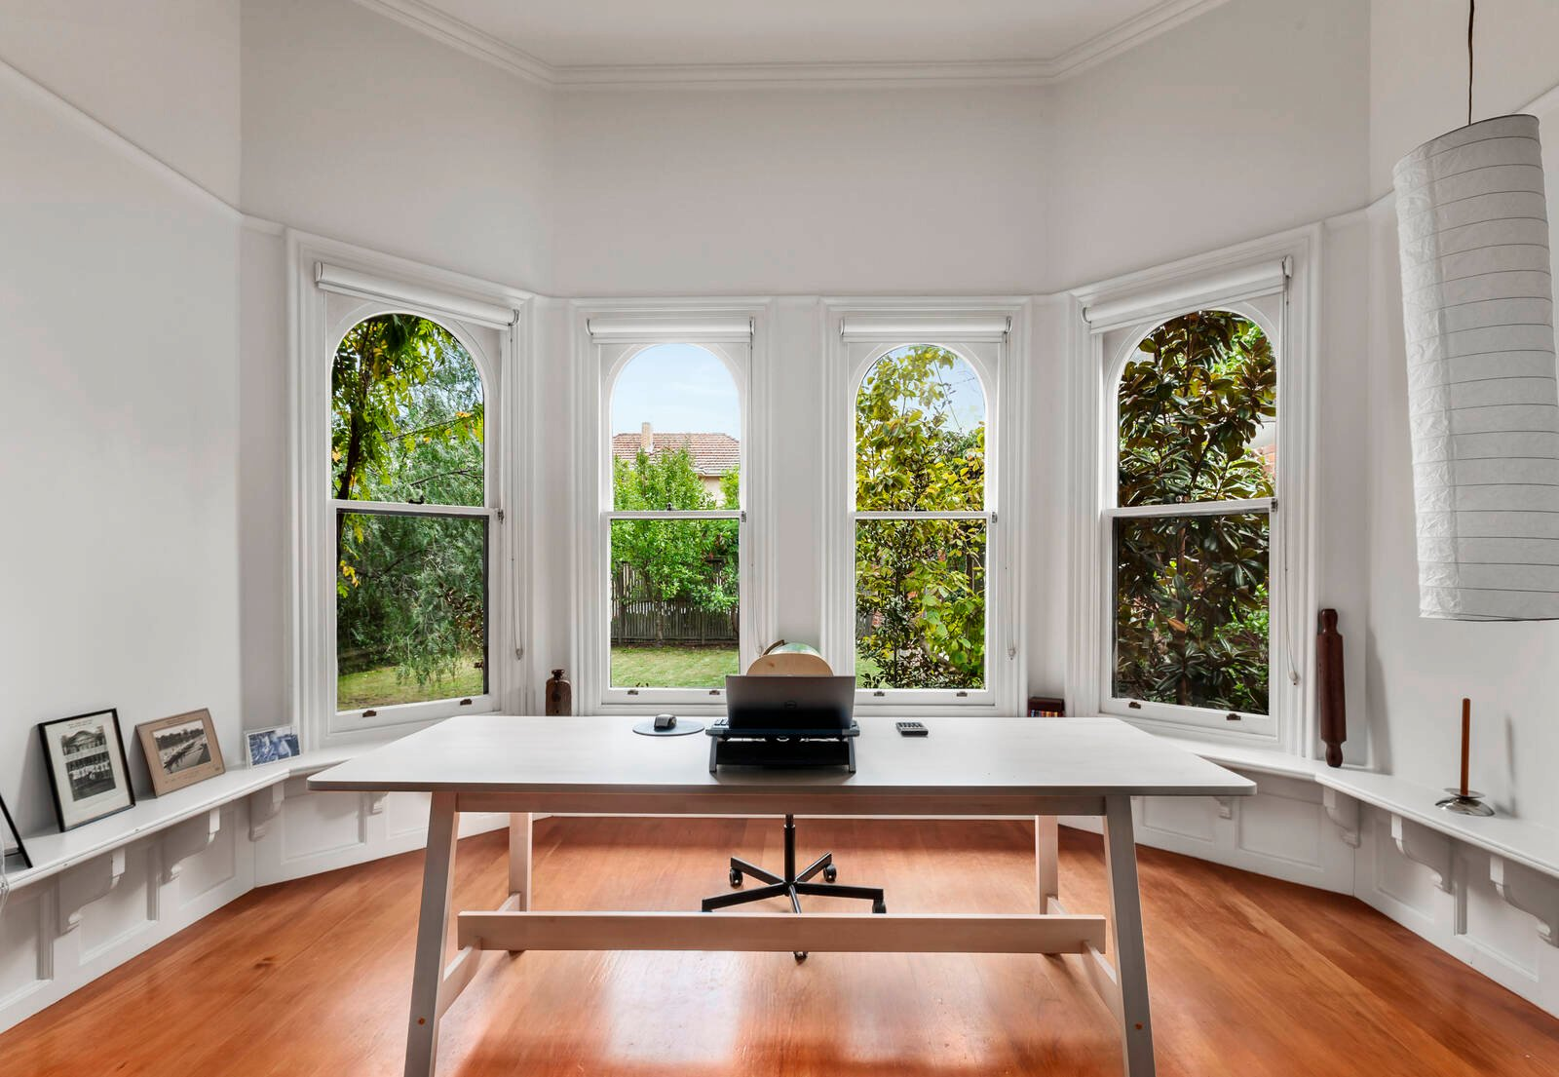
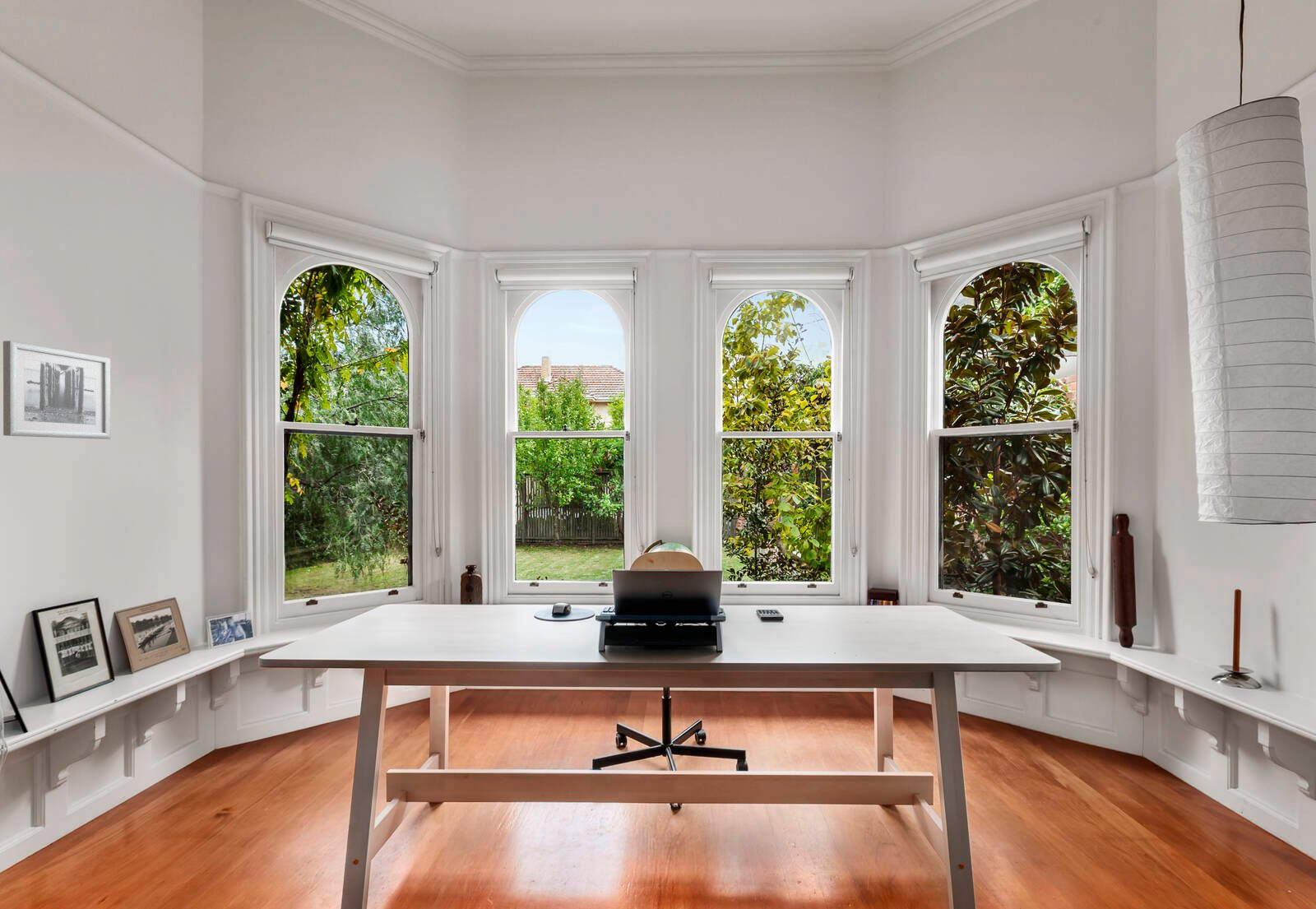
+ wall art [2,340,111,440]
